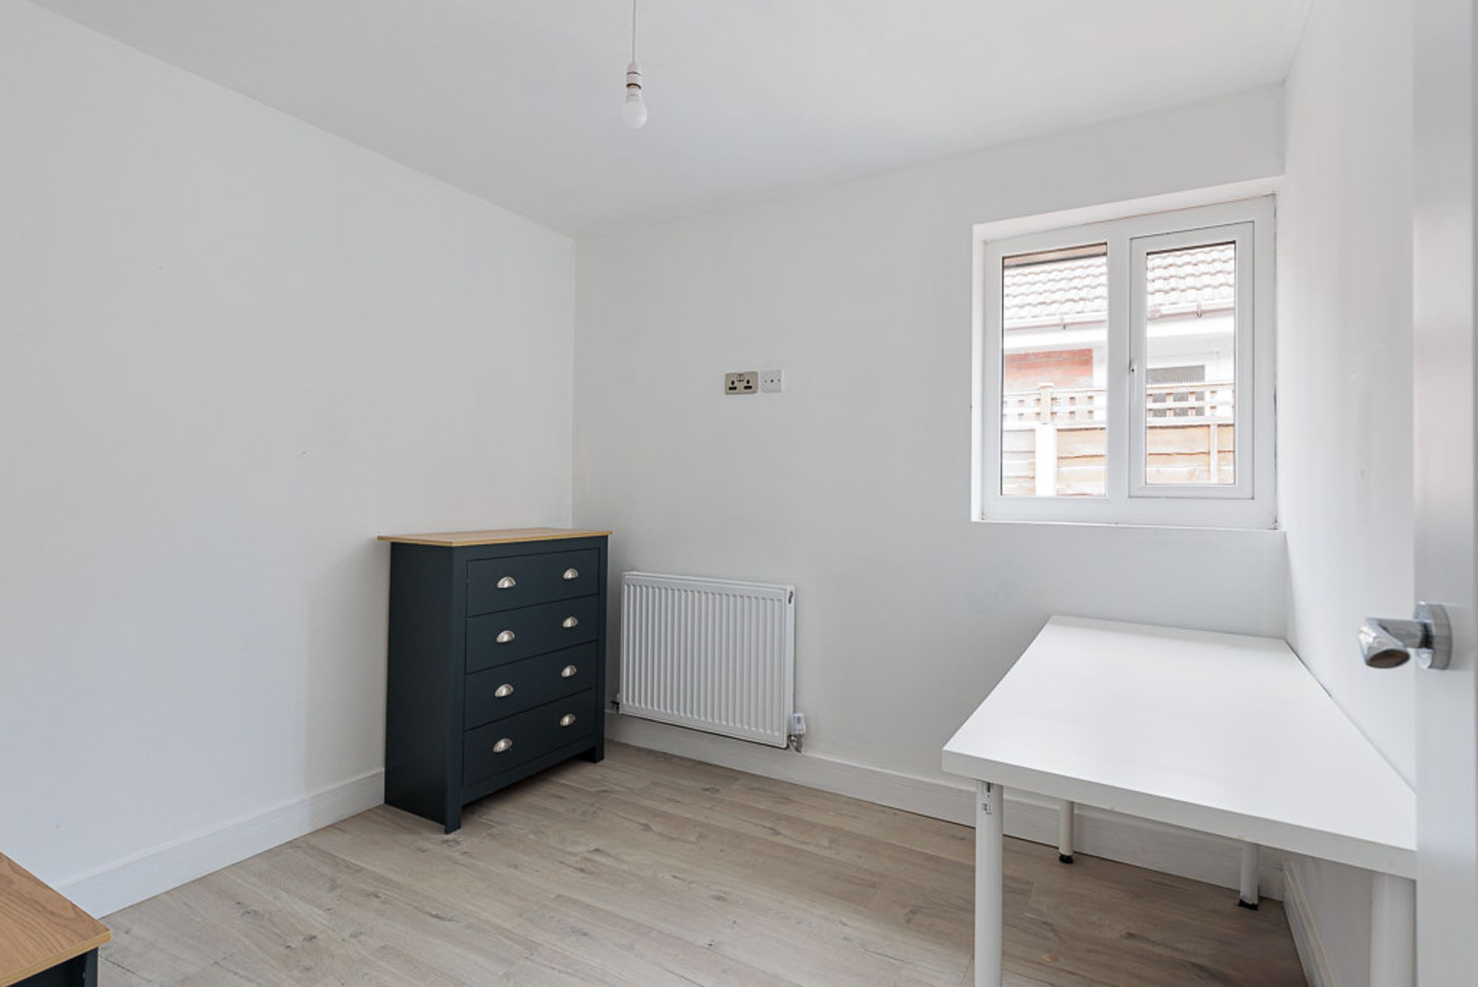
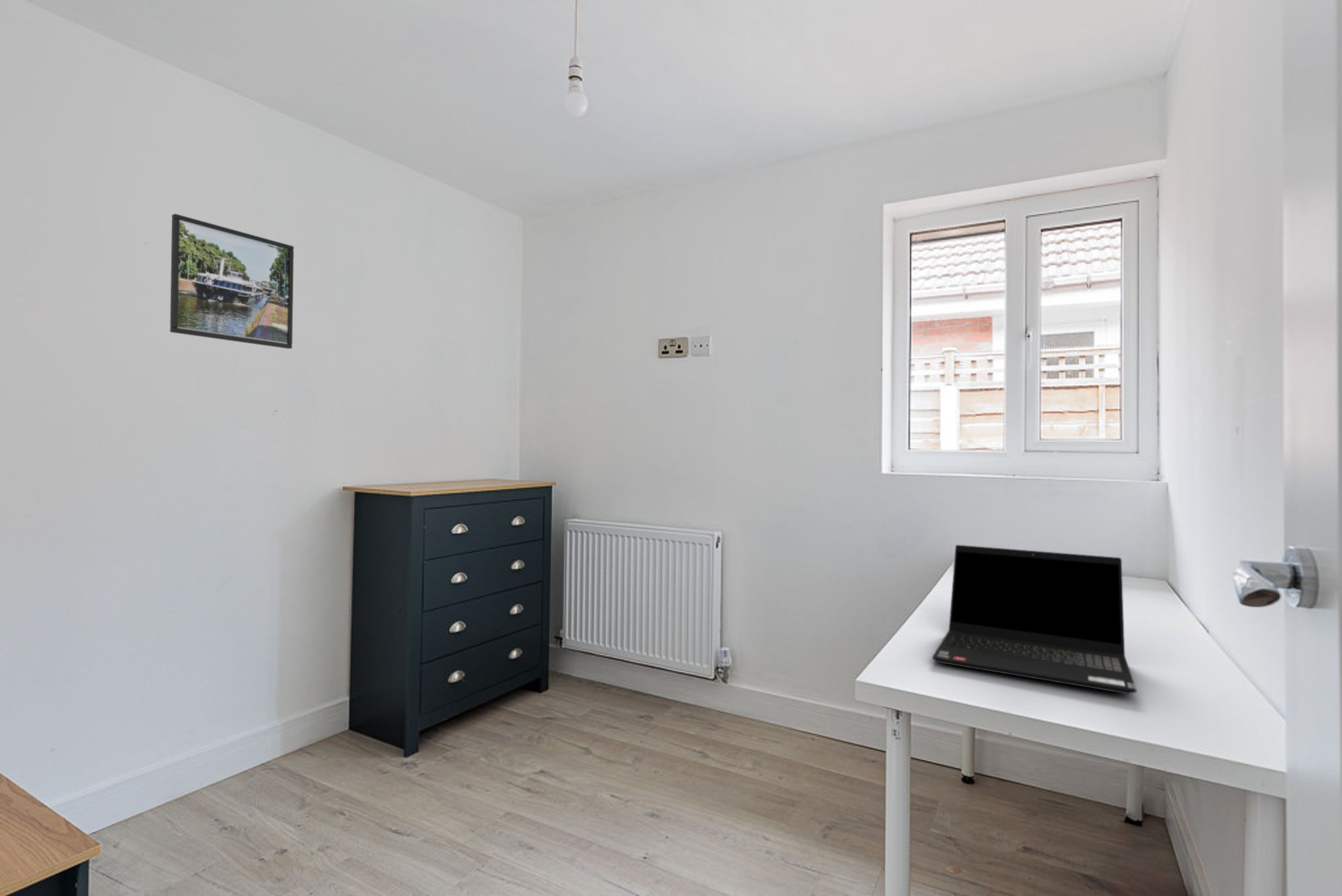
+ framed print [169,213,295,349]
+ laptop computer [931,544,1137,695]
